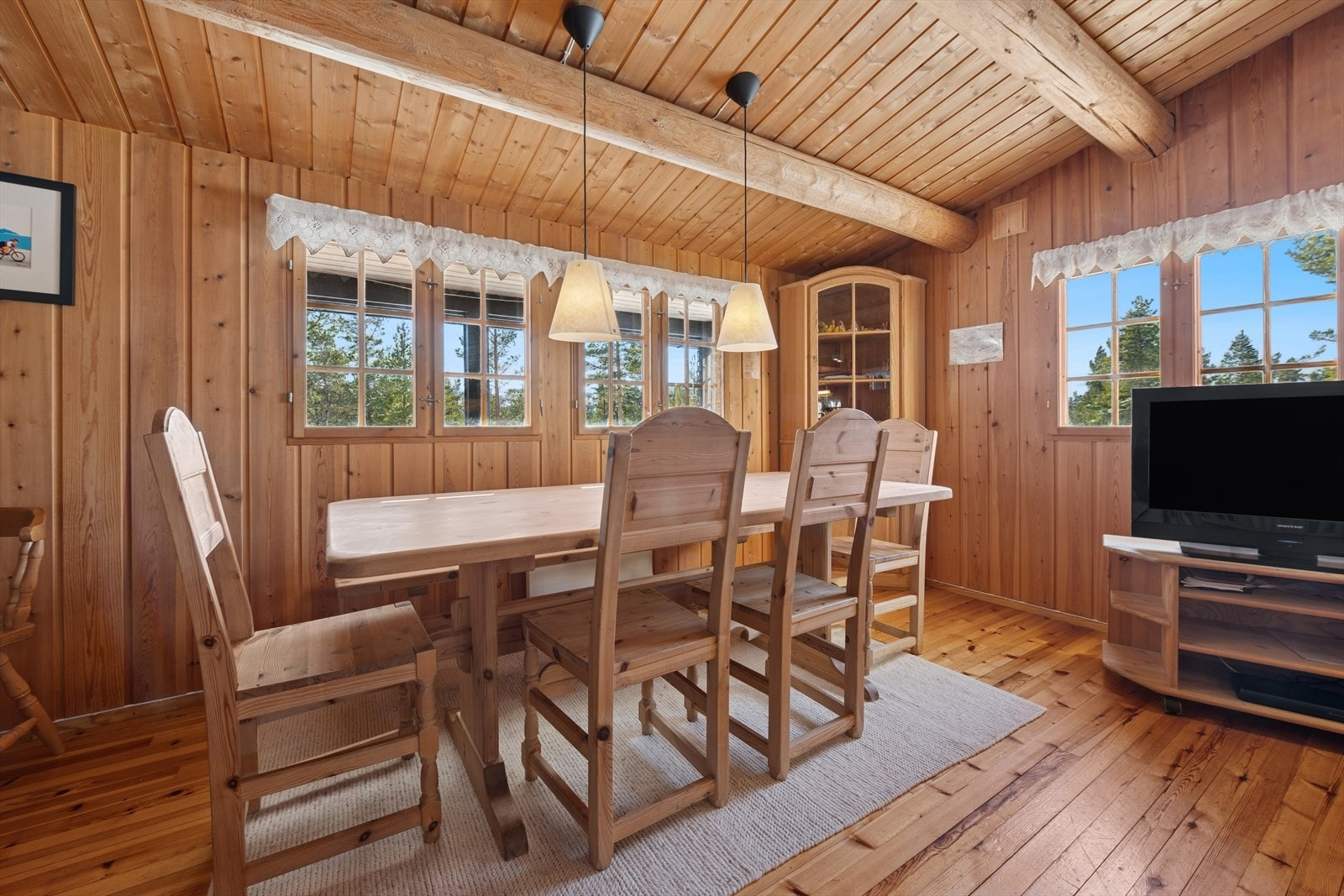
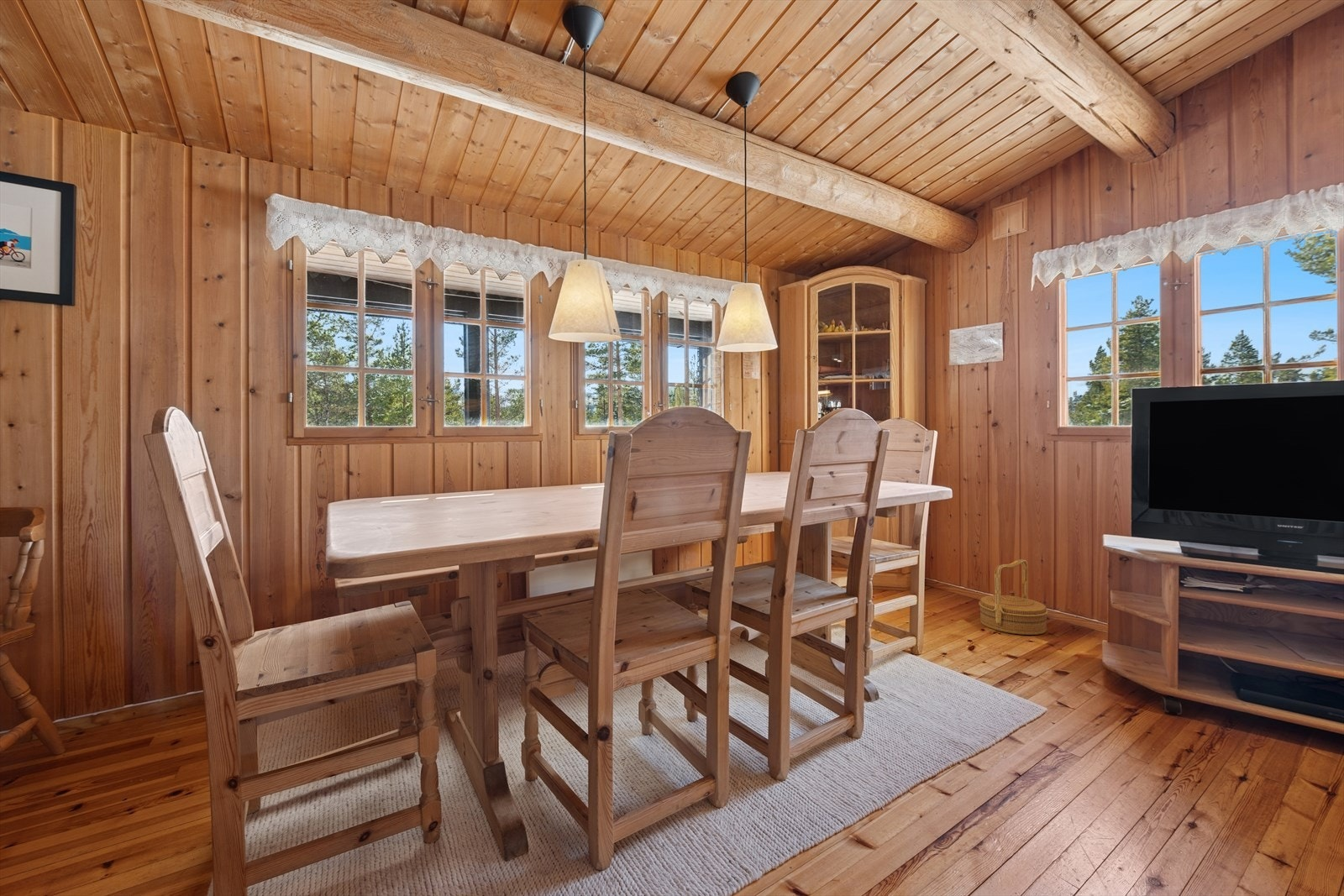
+ basket [978,558,1049,636]
